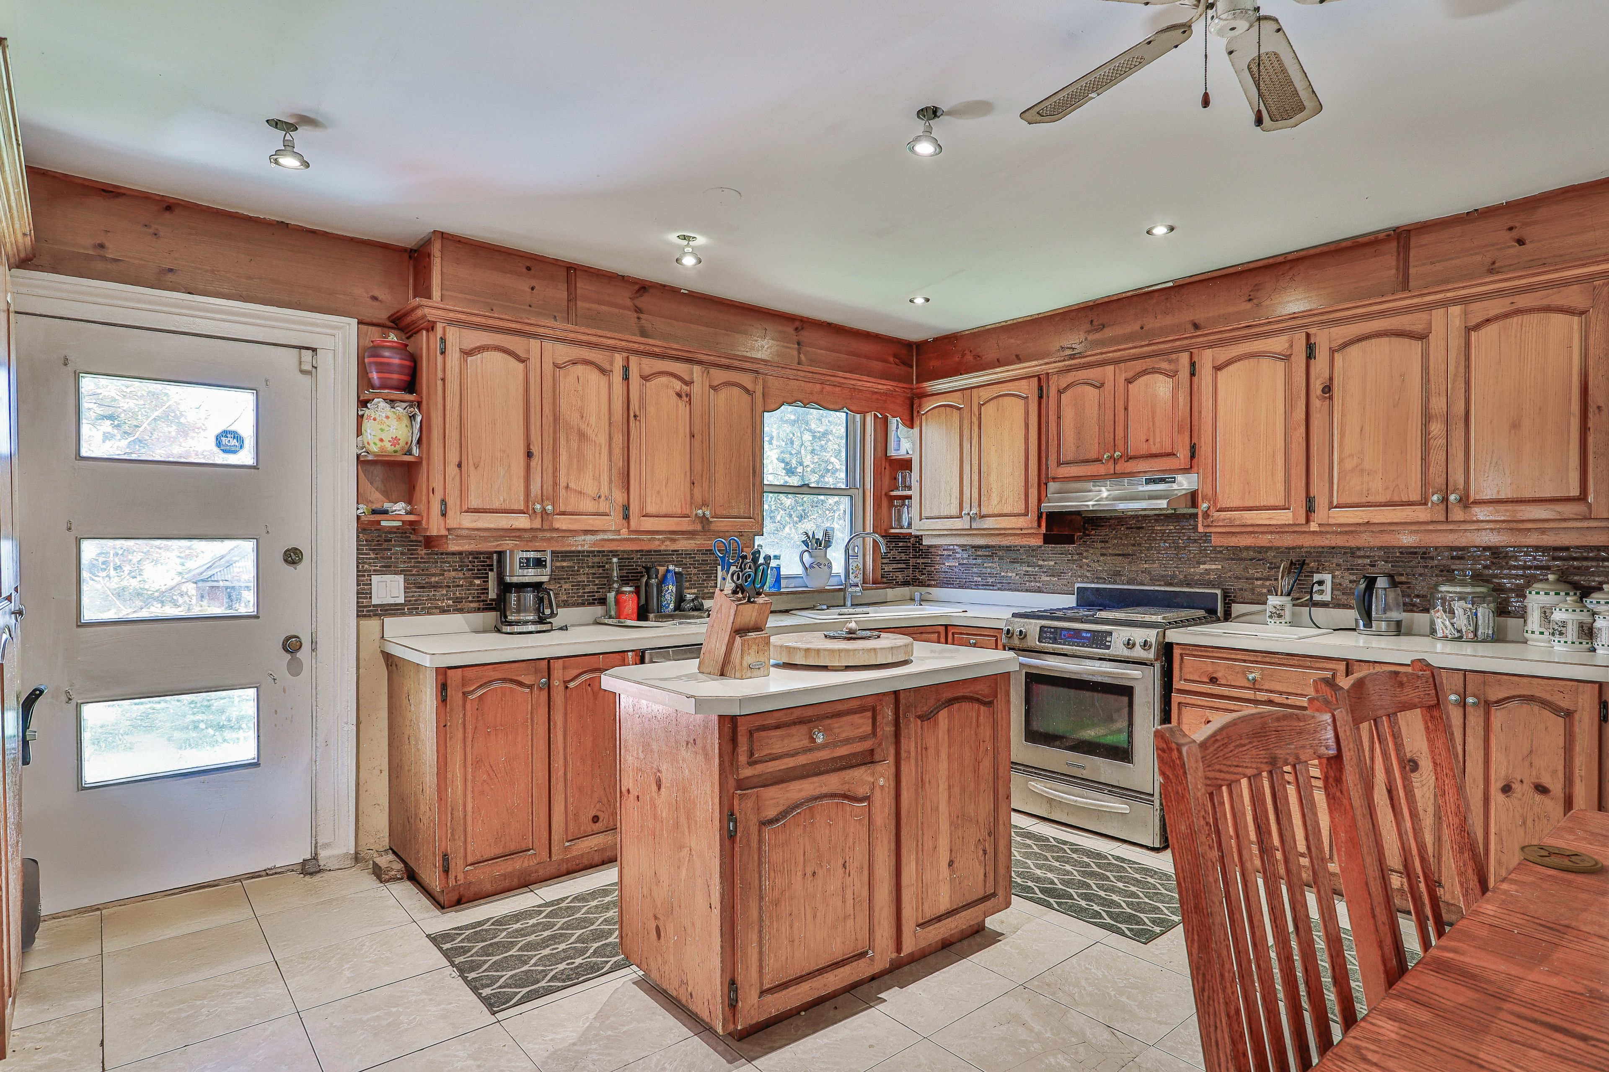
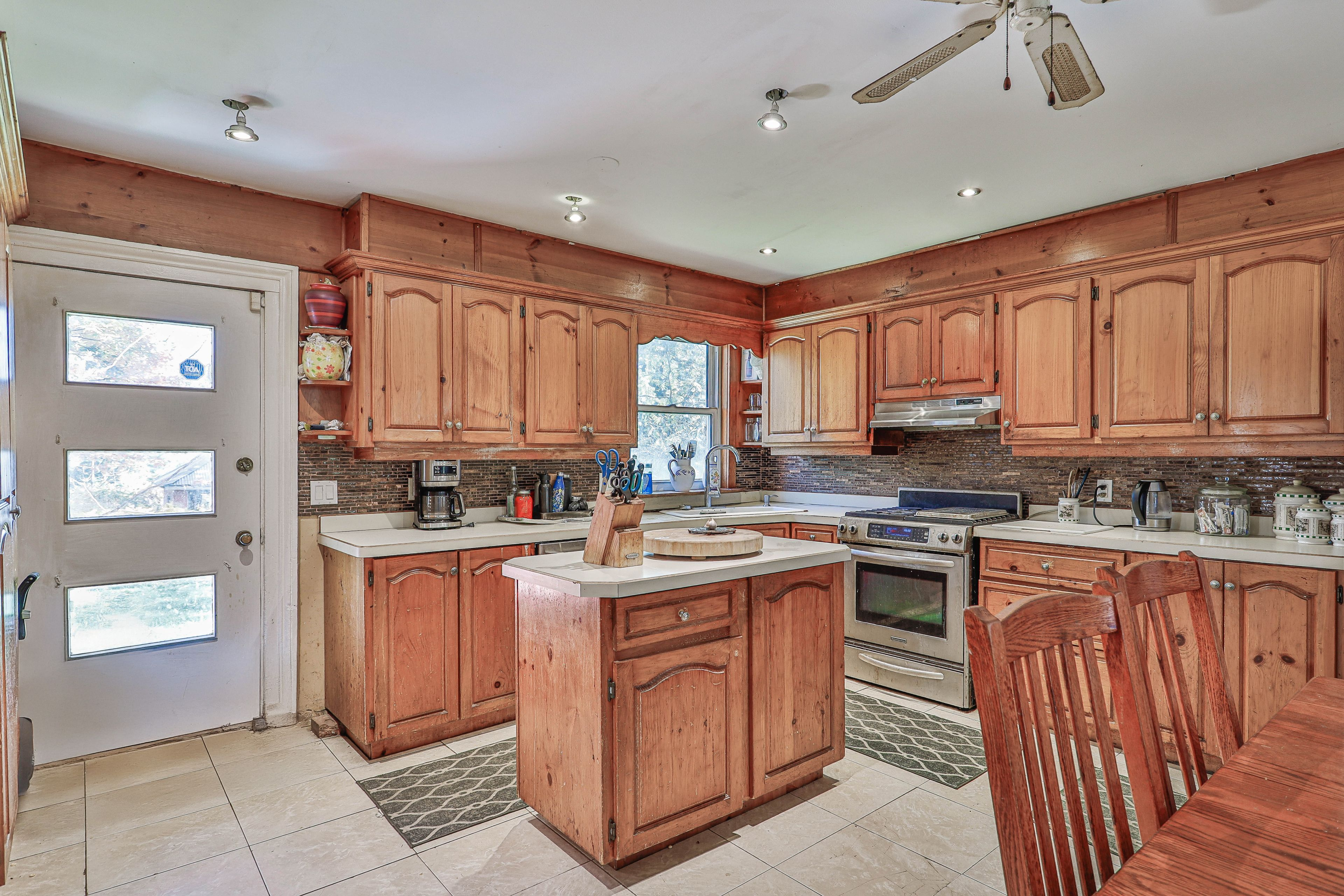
- coaster [1518,845,1603,872]
